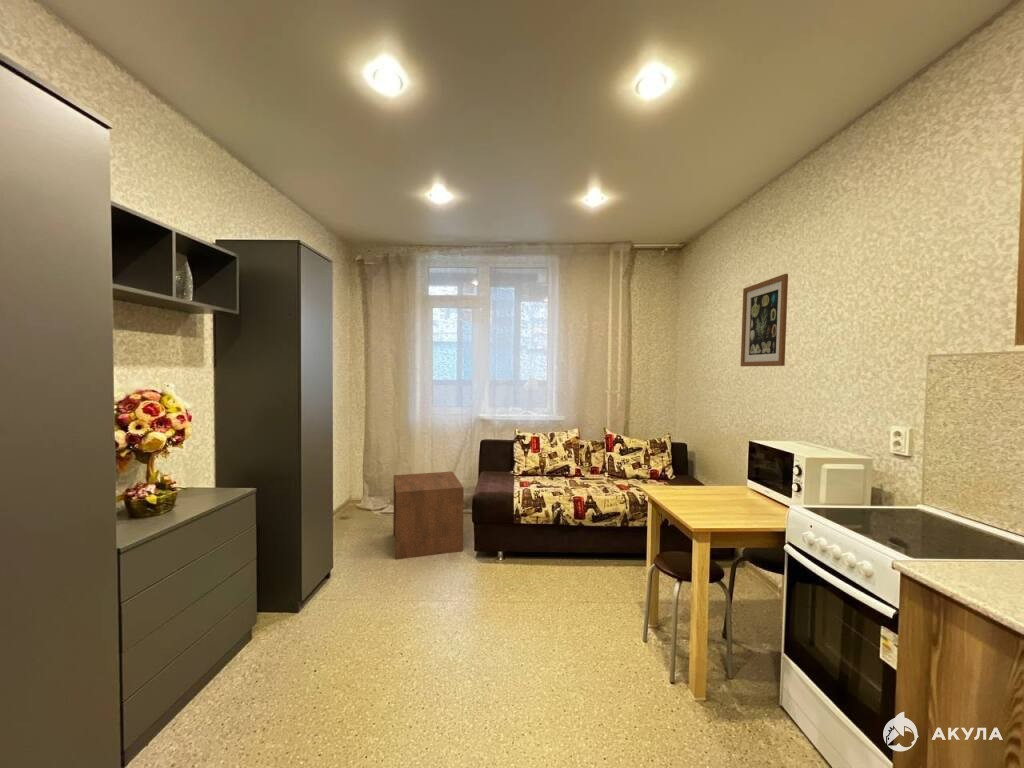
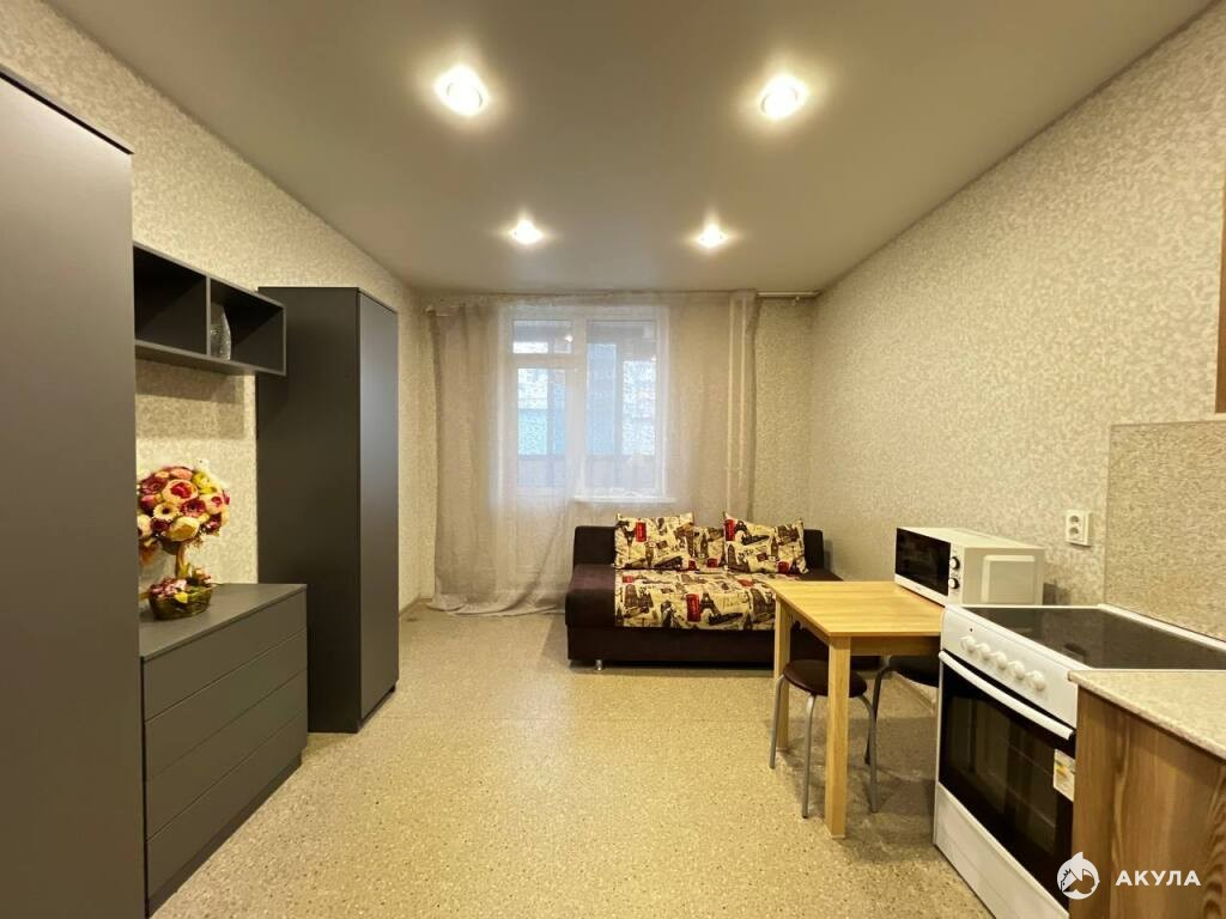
- side table [392,470,465,560]
- wall art [740,273,789,367]
